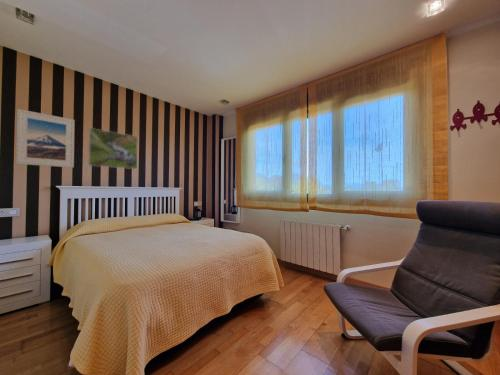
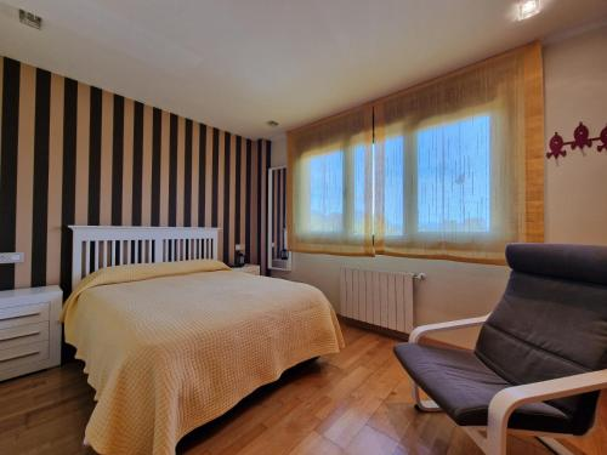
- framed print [15,108,75,169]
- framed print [87,127,139,170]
